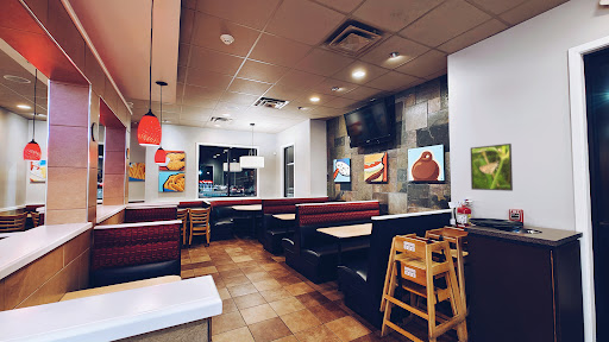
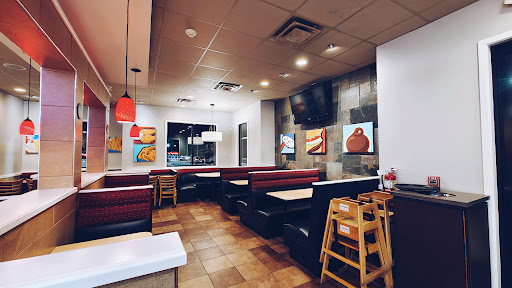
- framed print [470,142,514,192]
